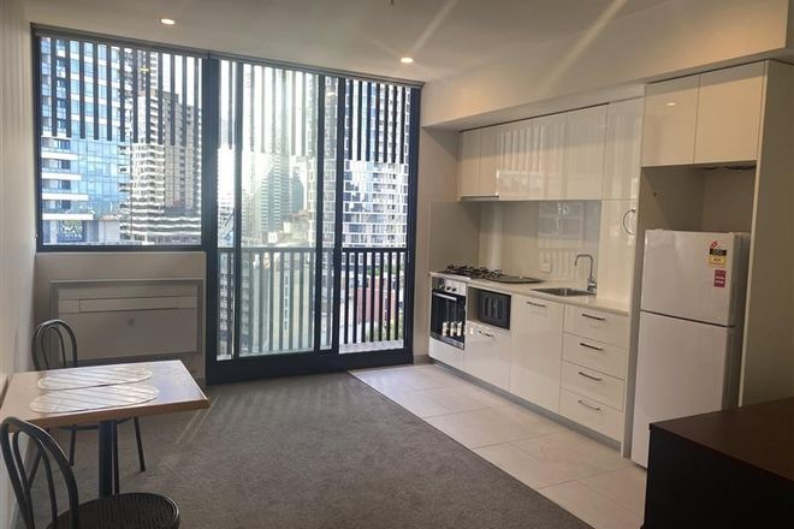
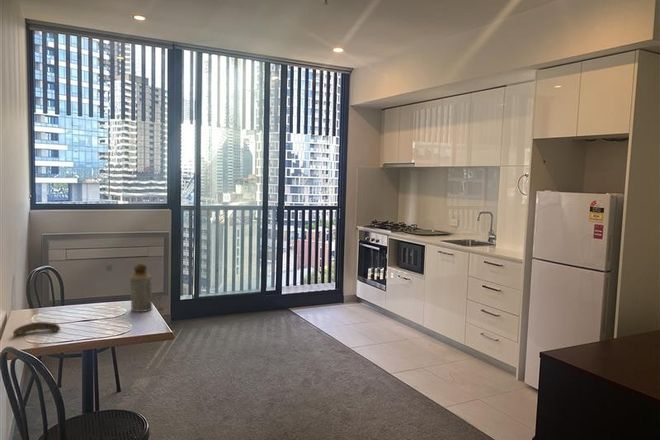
+ banana [10,321,62,341]
+ bottle [129,262,154,313]
